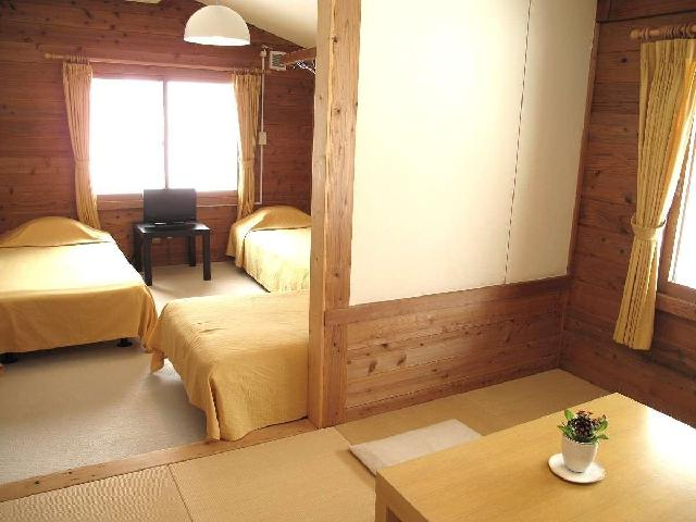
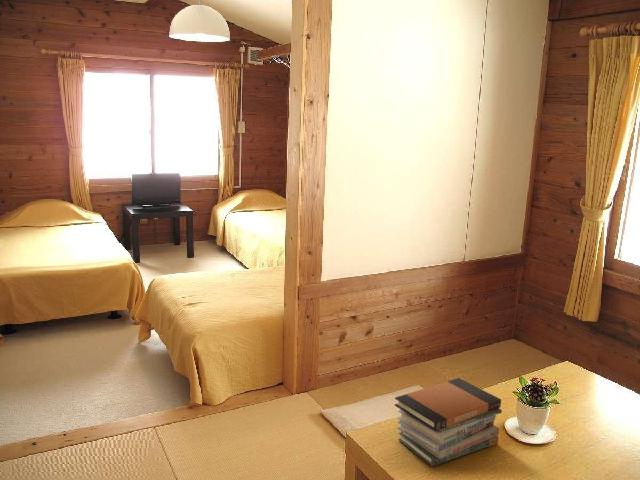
+ book stack [393,377,503,467]
